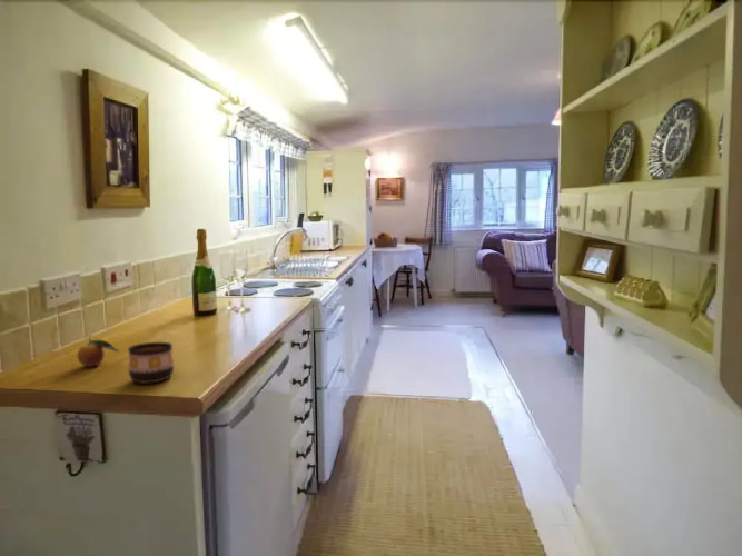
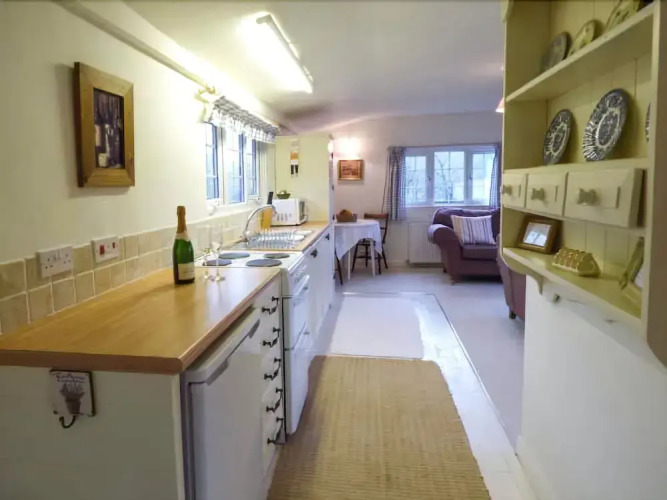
- fruit [77,334,121,368]
- cup [127,341,175,385]
